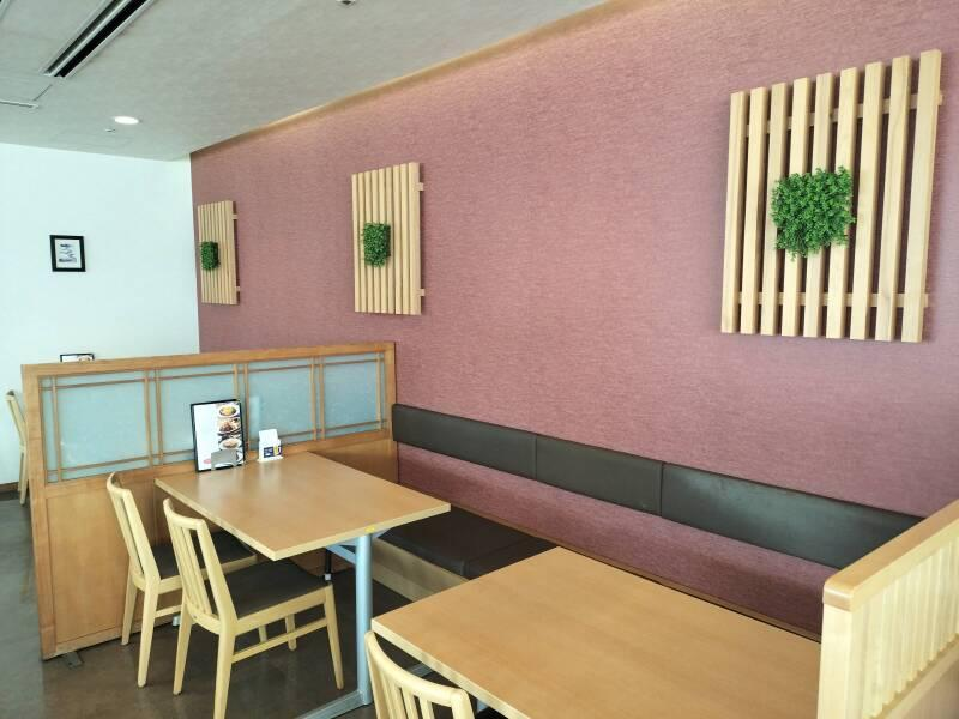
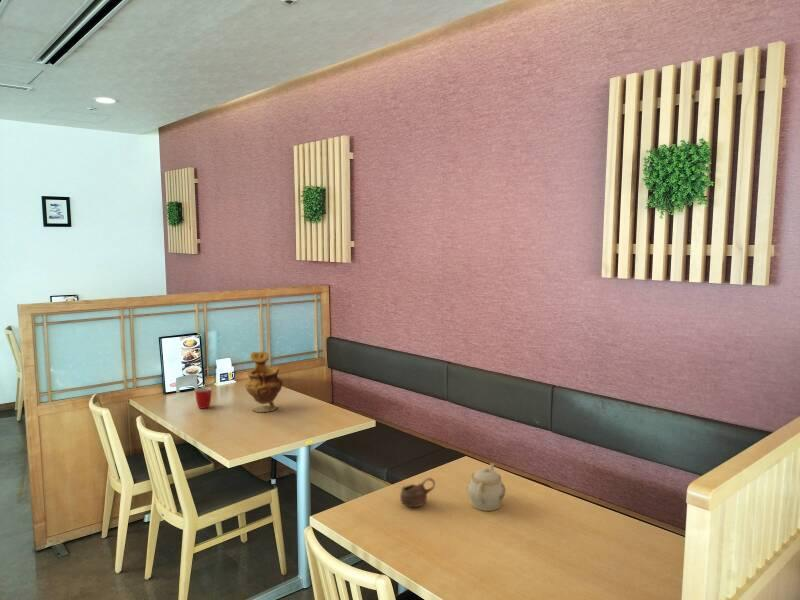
+ vase [244,350,284,413]
+ mug [194,386,212,410]
+ teapot [466,462,507,512]
+ cup [399,477,436,508]
